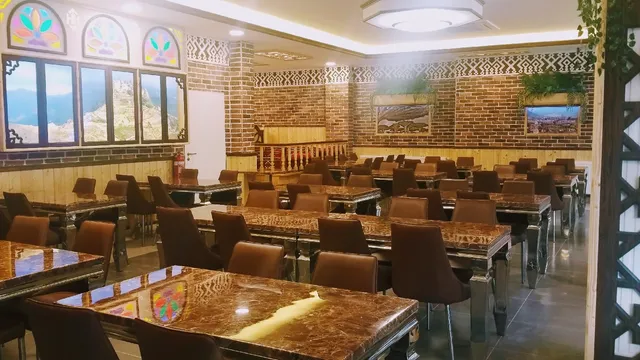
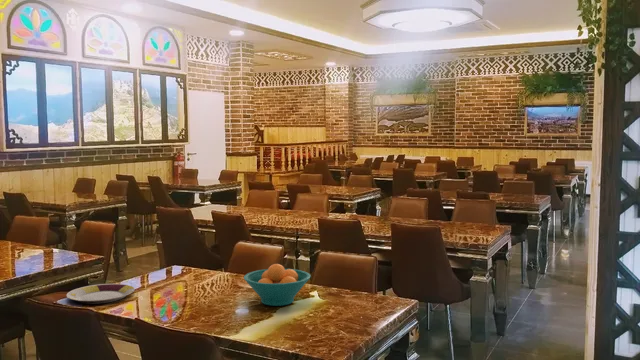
+ plate [66,283,136,304]
+ fruit bowl [243,263,312,307]
